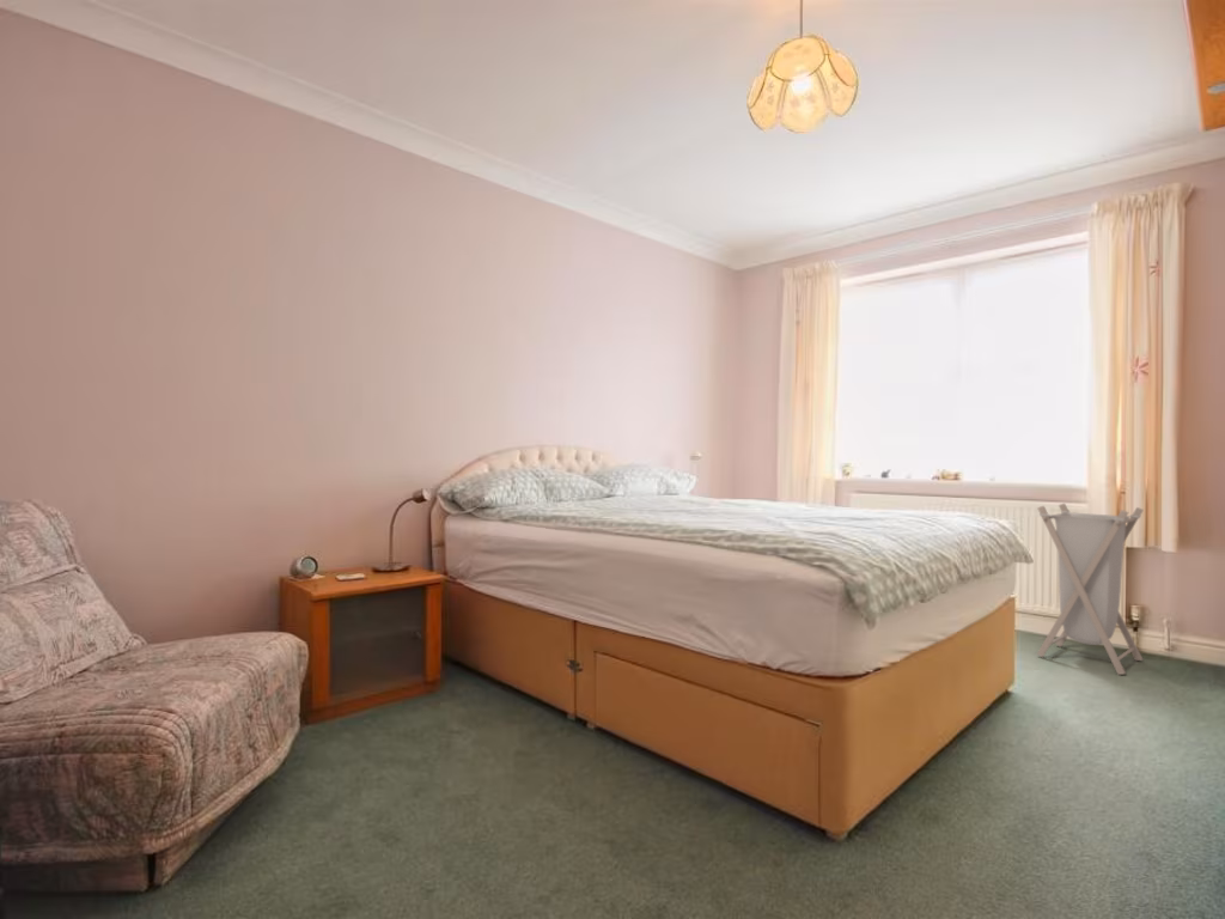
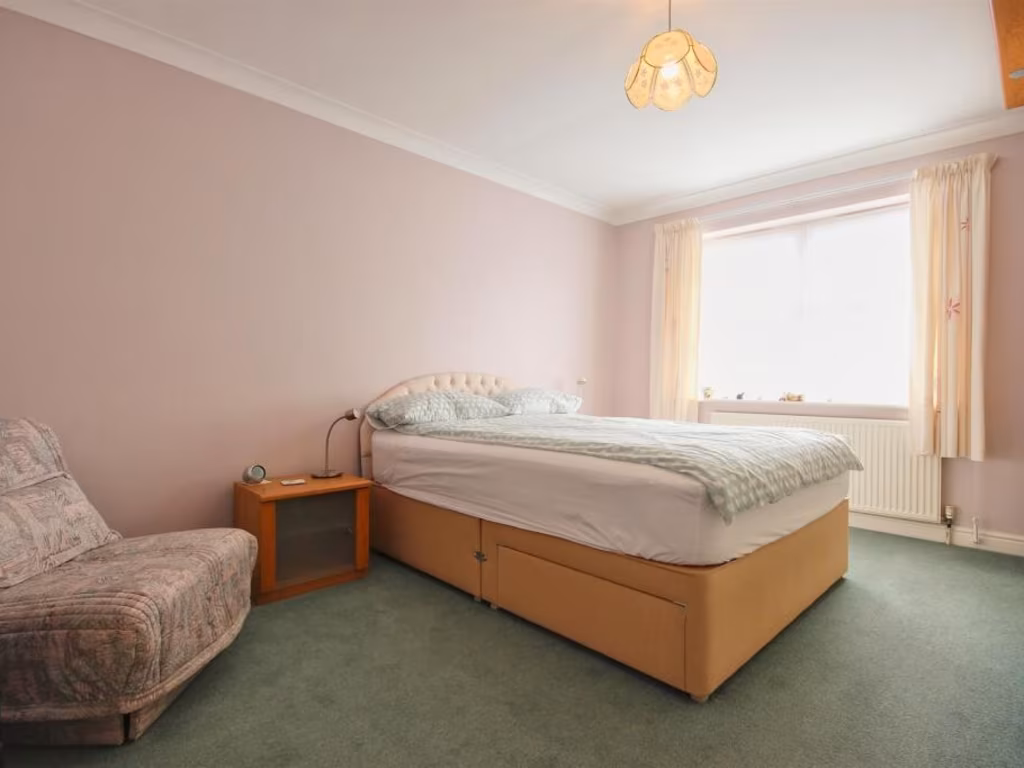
- laundry hamper [1036,503,1145,676]
